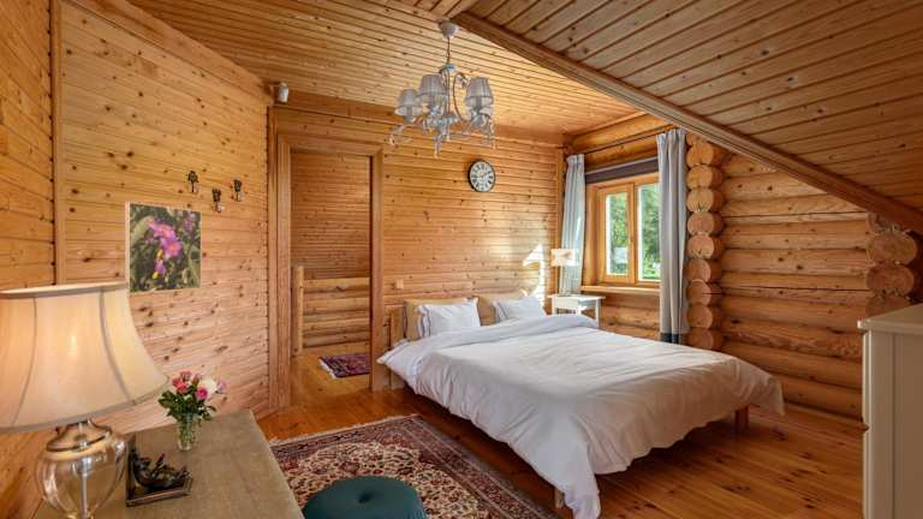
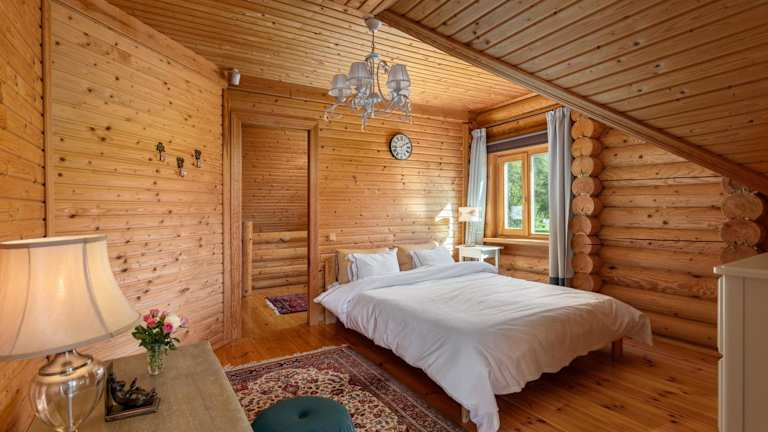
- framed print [124,201,202,294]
